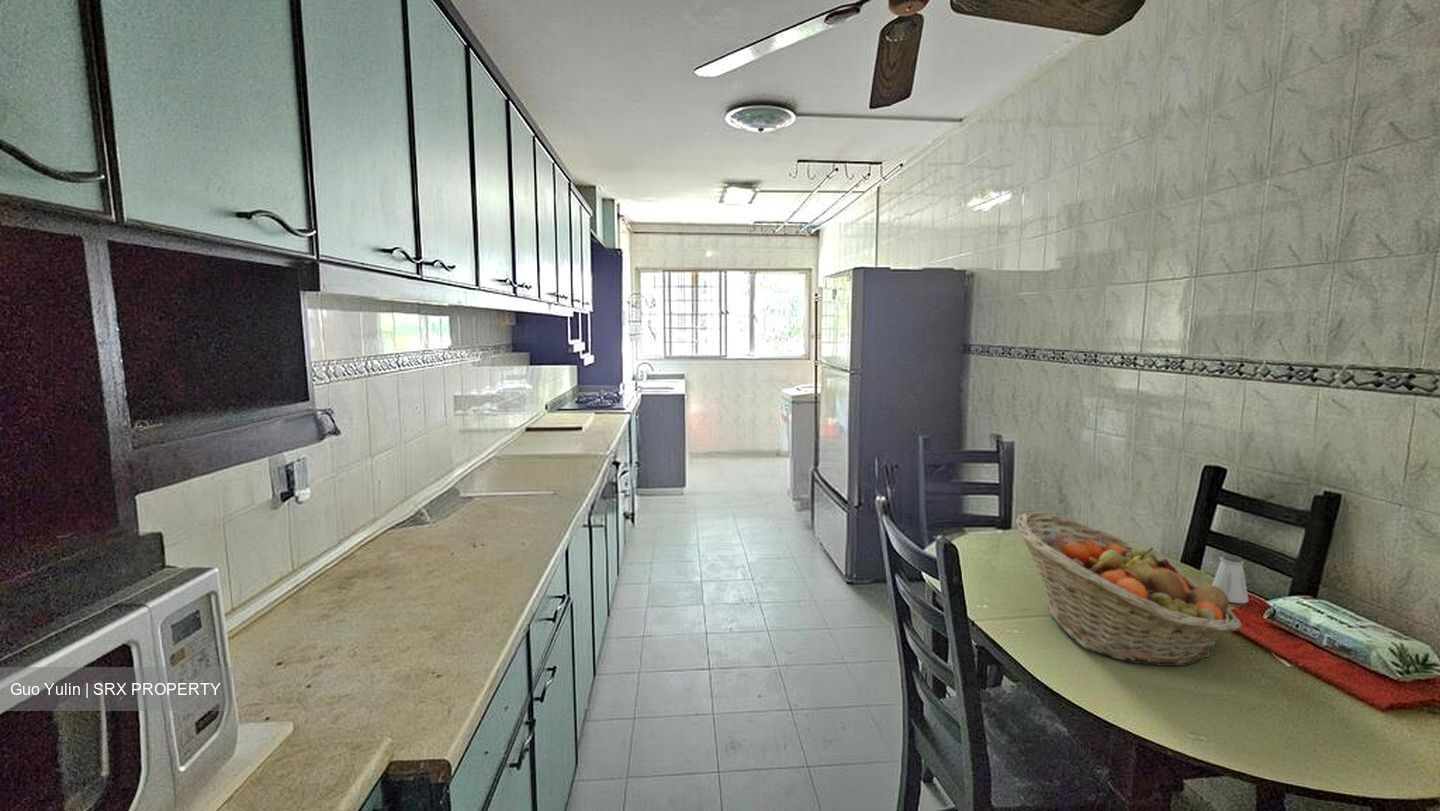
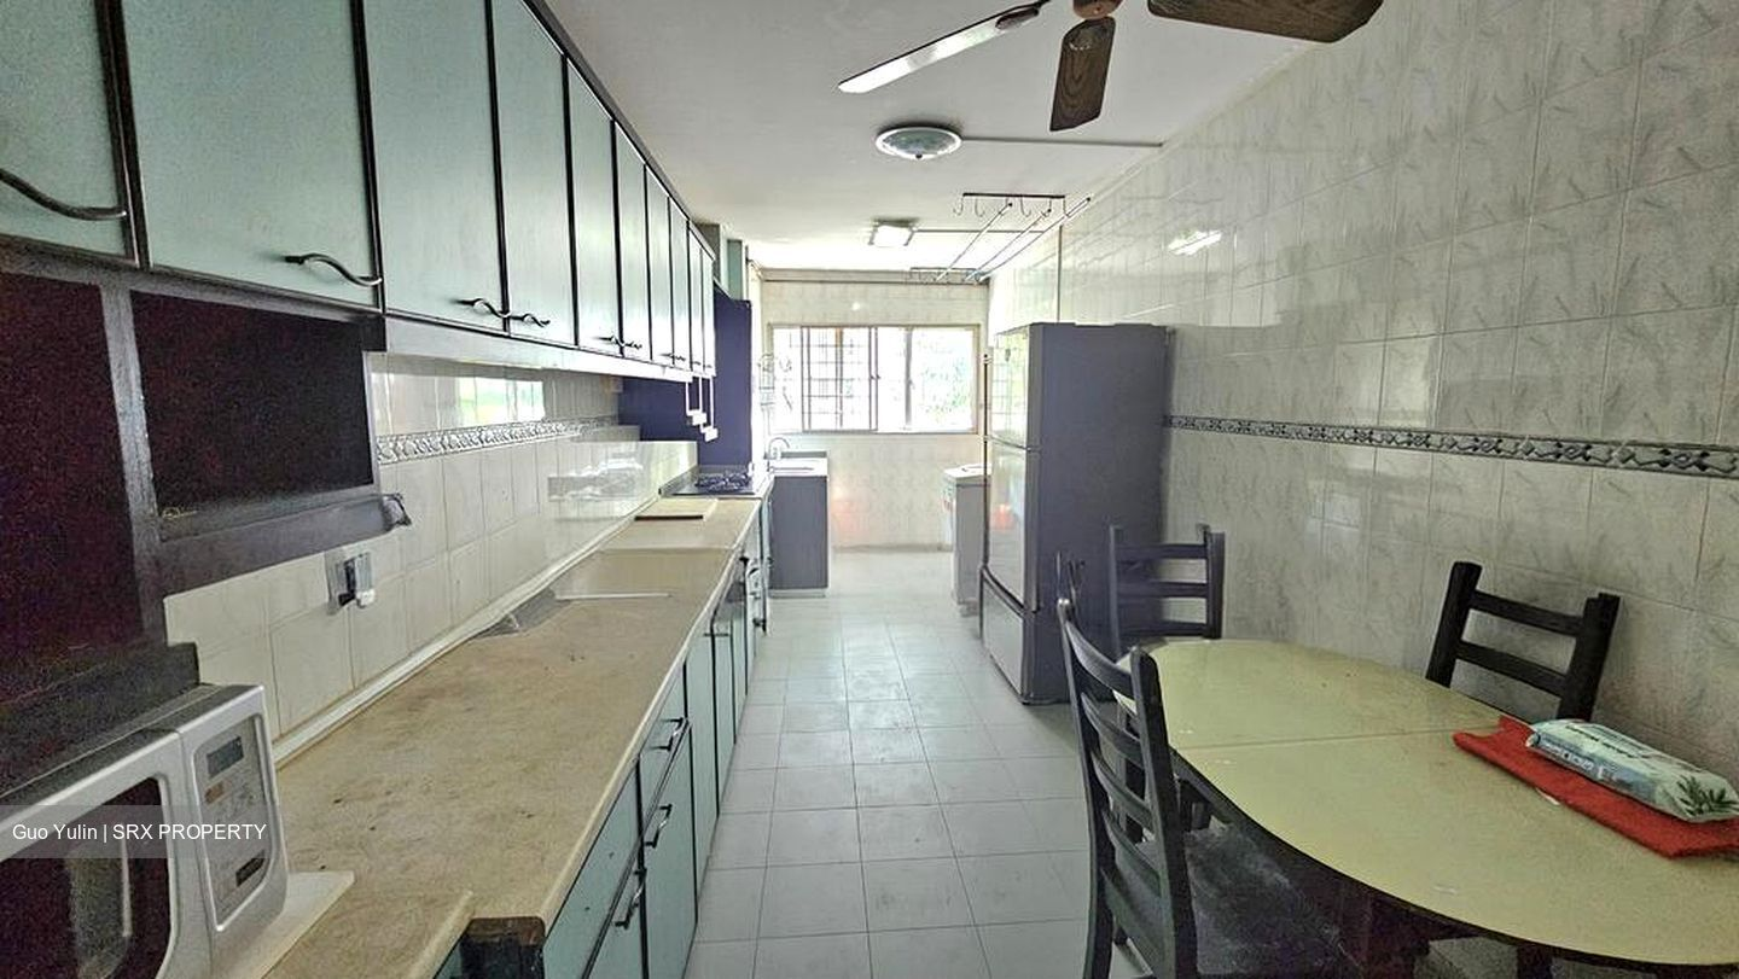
- fruit basket [1014,511,1243,667]
- saltshaker [1211,553,1250,604]
